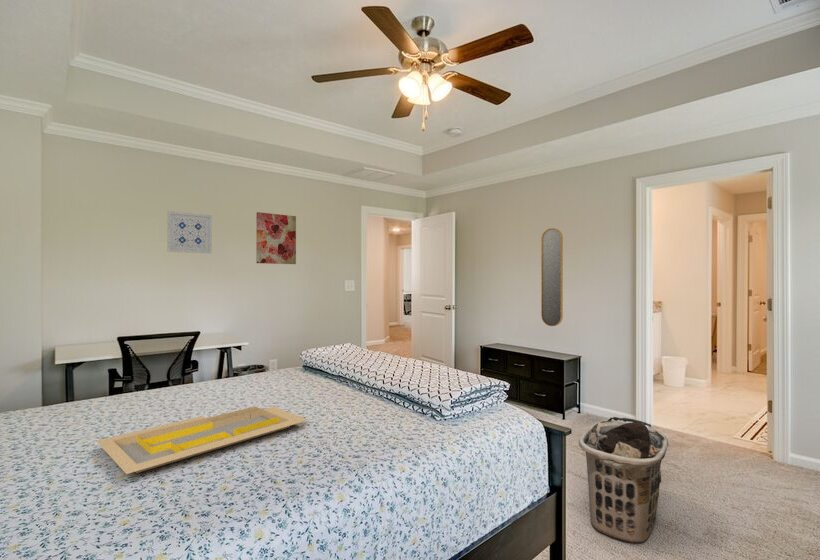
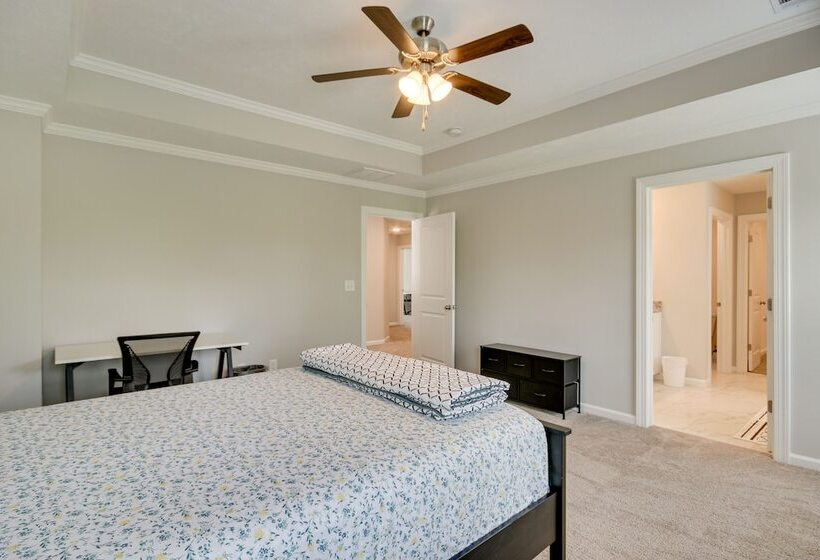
- clothes hamper [578,416,669,544]
- wall art [167,210,213,254]
- serving tray [96,405,308,475]
- home mirror [540,227,564,327]
- wall art [255,211,297,265]
